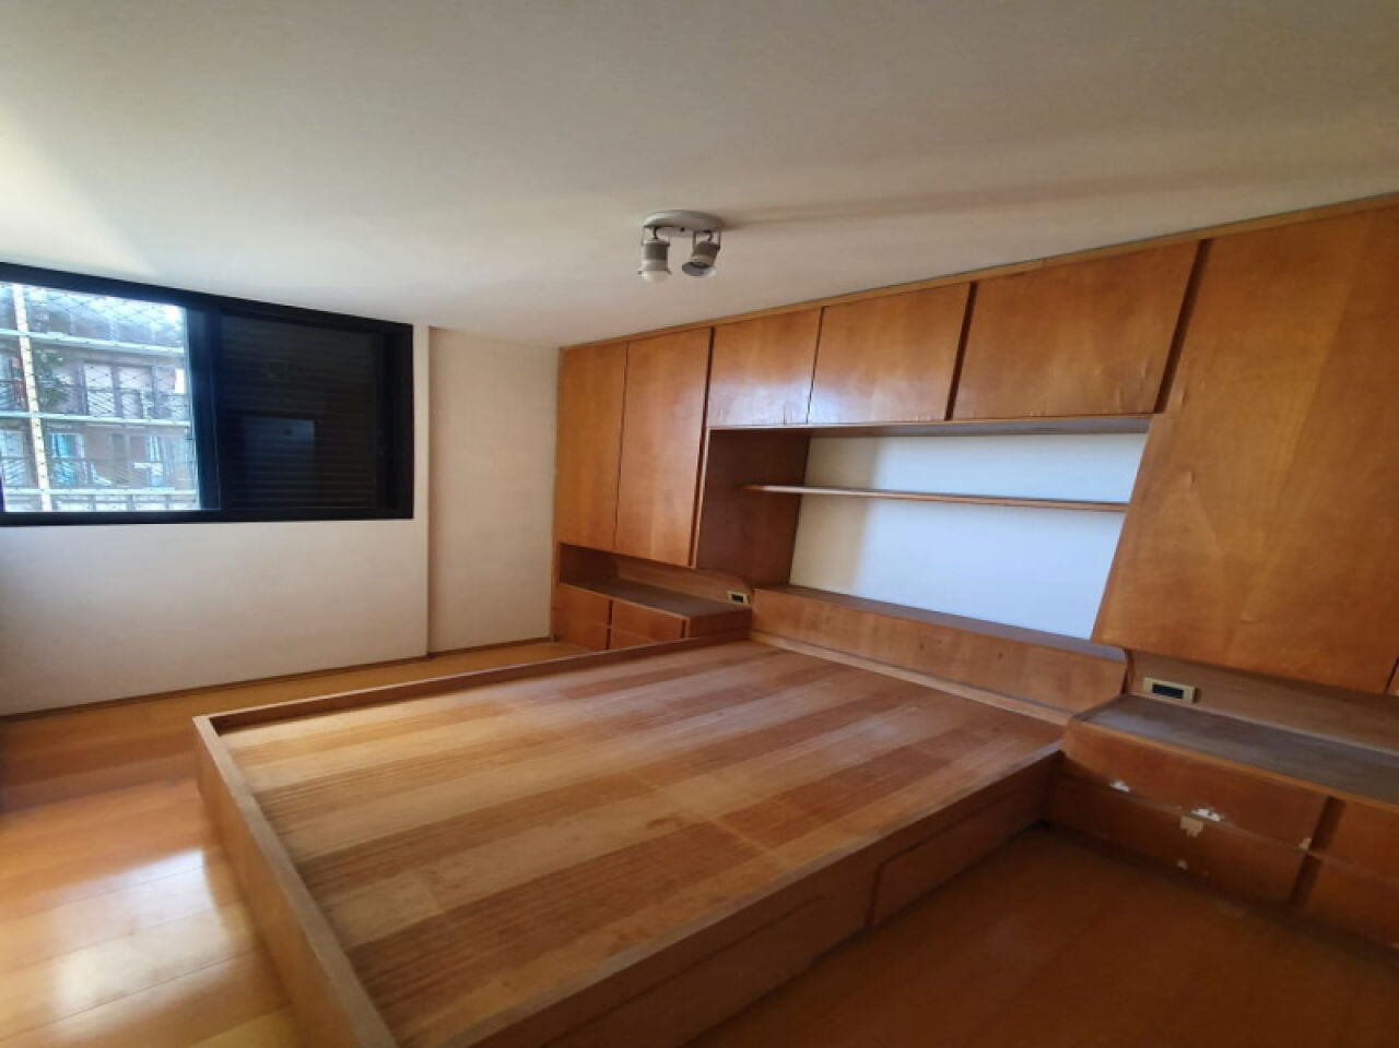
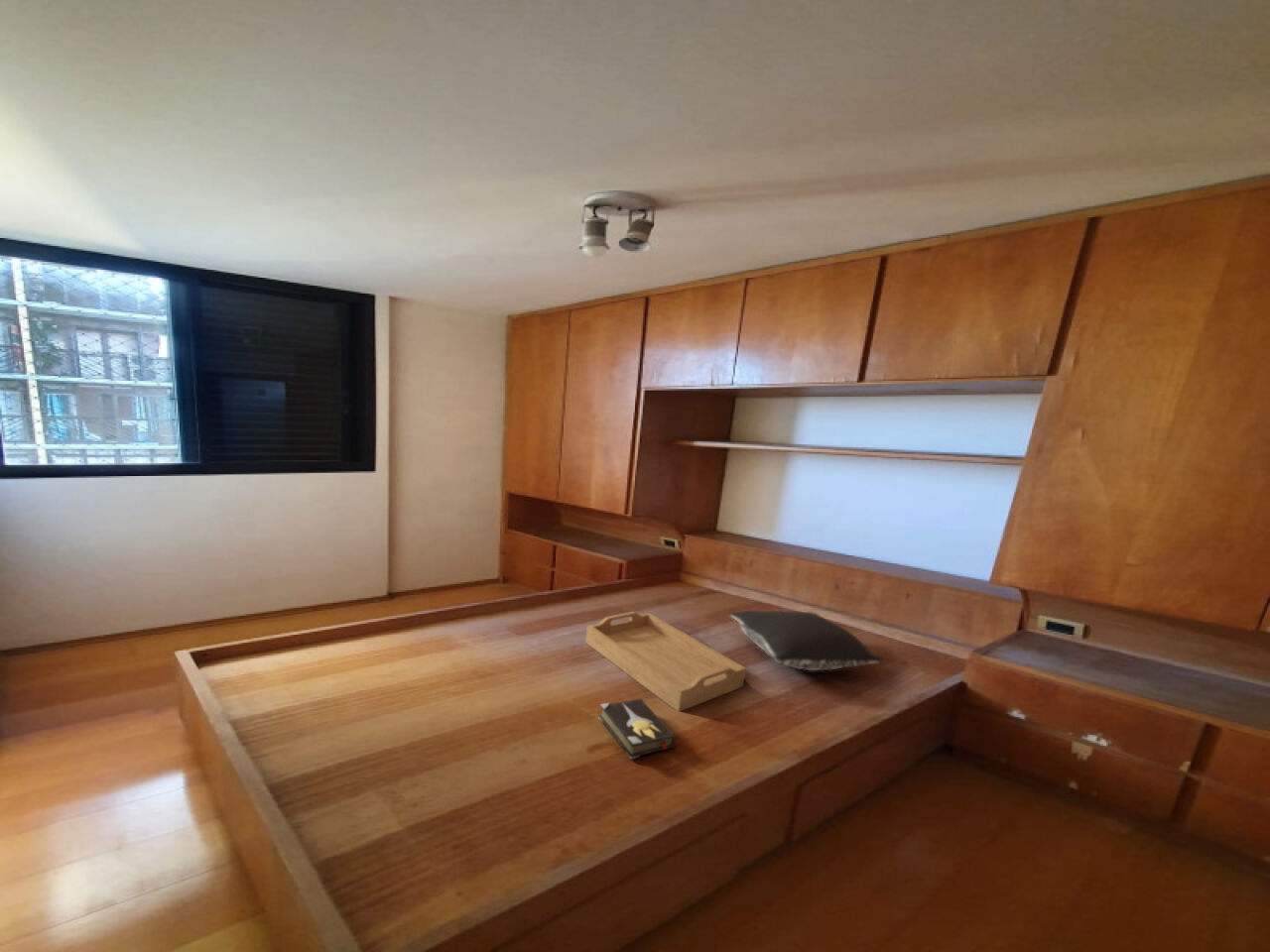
+ serving tray [584,611,747,712]
+ hardback book [598,698,677,760]
+ pillow [727,610,884,671]
